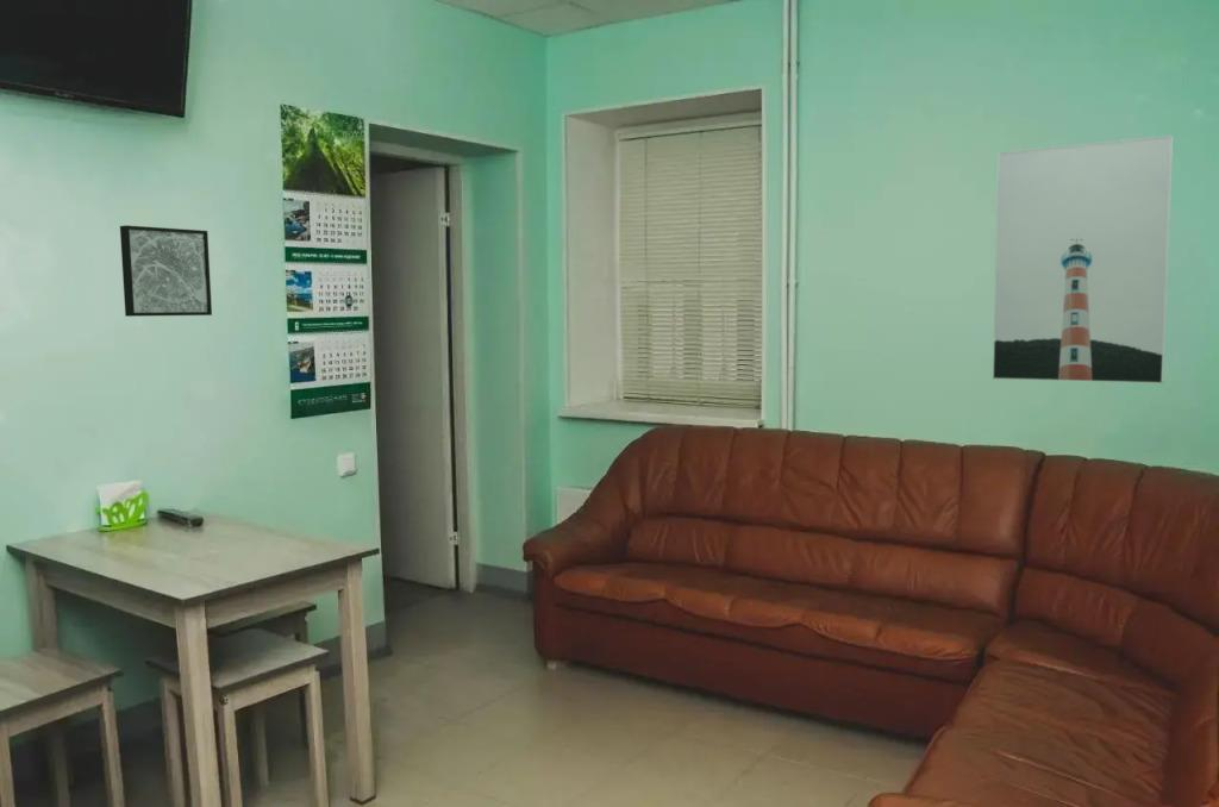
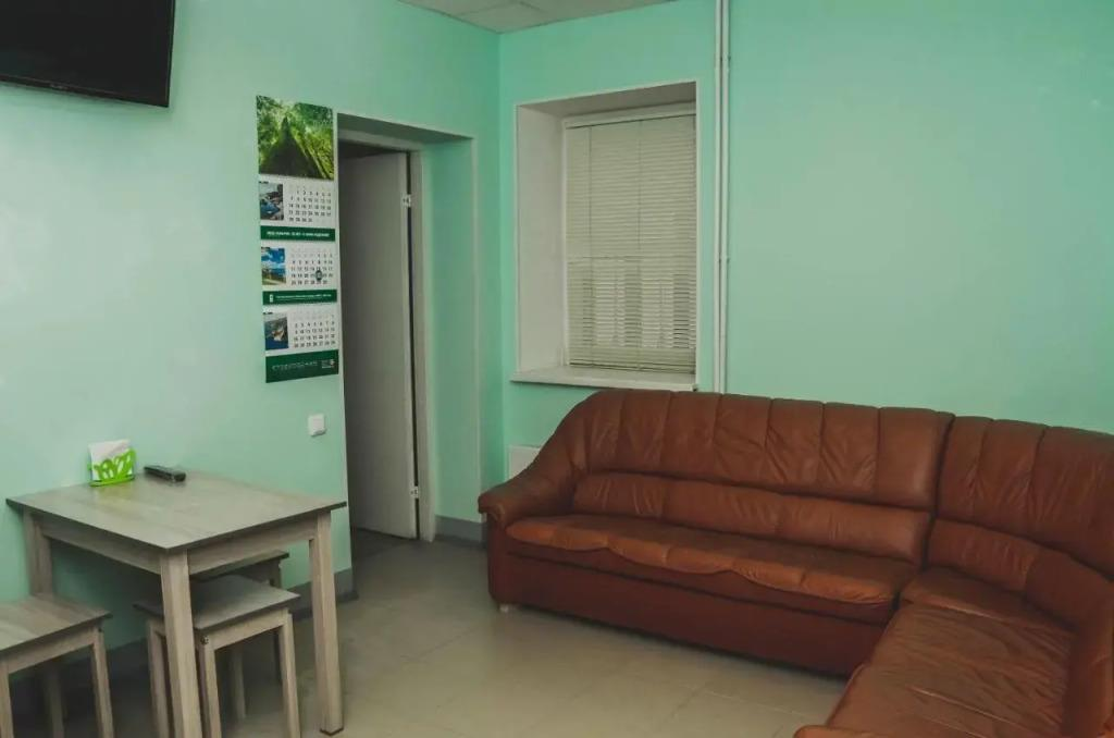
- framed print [992,133,1174,384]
- wall art [119,224,213,318]
